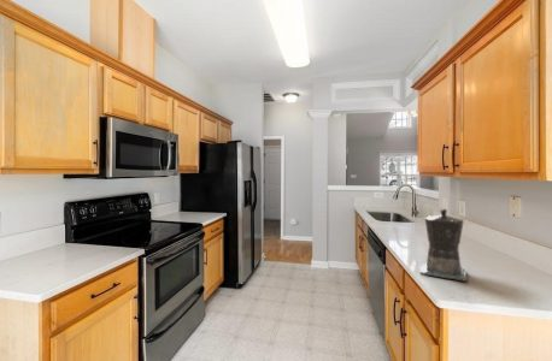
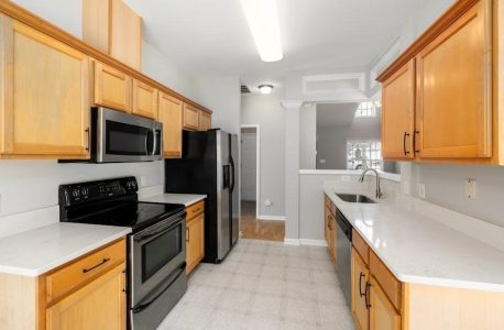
- coffee maker [419,208,468,283]
